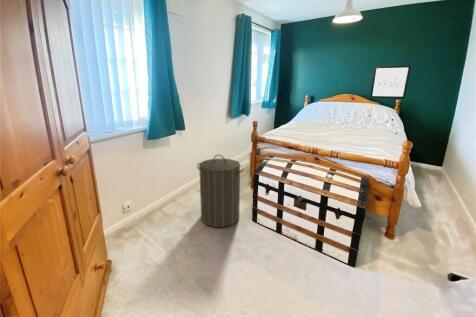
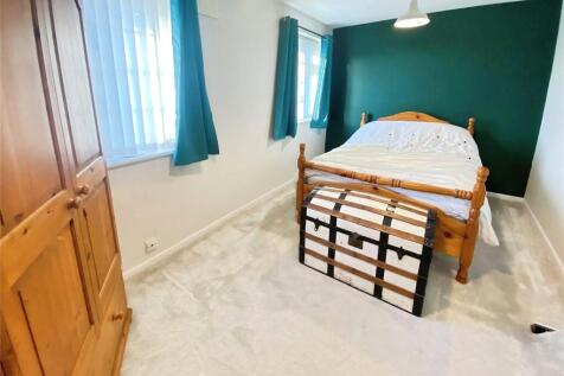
- laundry hamper [196,154,245,228]
- wall art [369,65,412,99]
